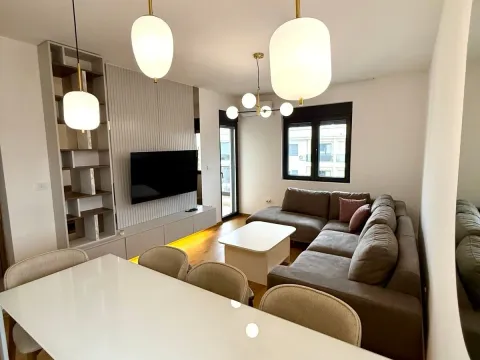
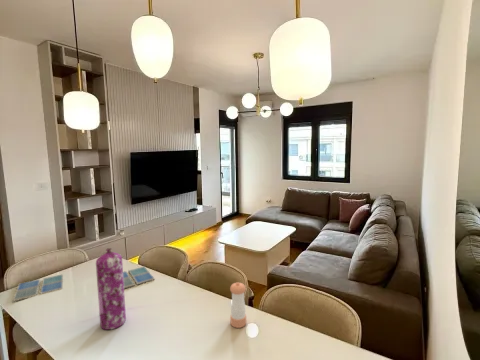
+ drink coaster [123,265,156,289]
+ pepper shaker [229,281,247,329]
+ drink coaster [12,273,64,303]
+ gas cylinder [95,247,127,331]
